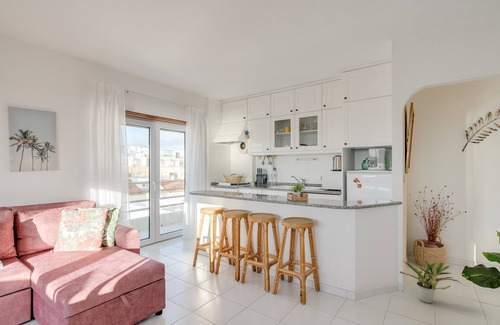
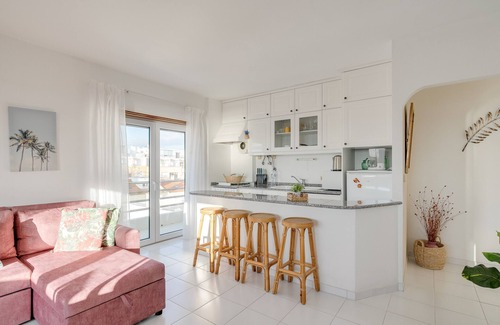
- potted plant [399,260,463,304]
